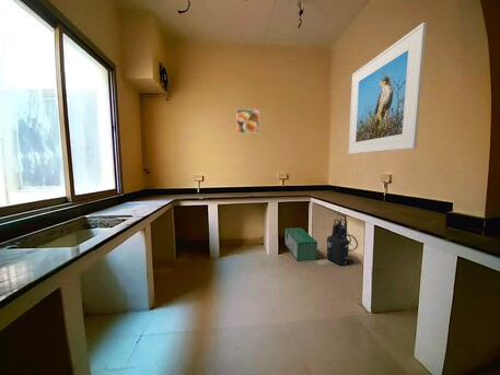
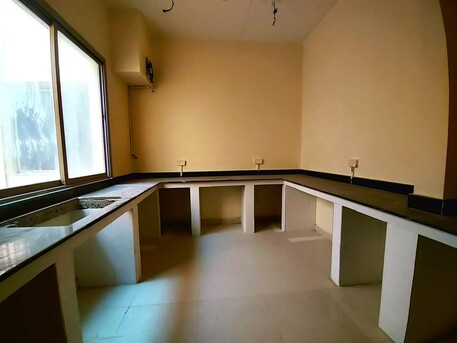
- storage bin [283,226,318,262]
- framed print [235,108,260,134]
- vacuum cleaner [326,211,359,266]
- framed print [348,21,428,155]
